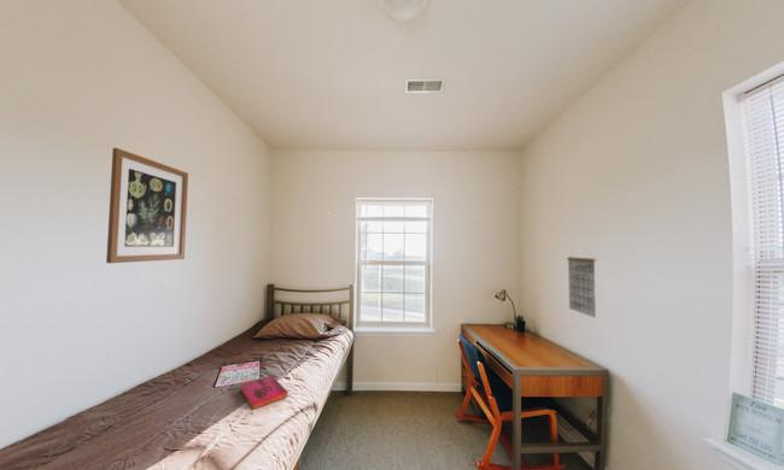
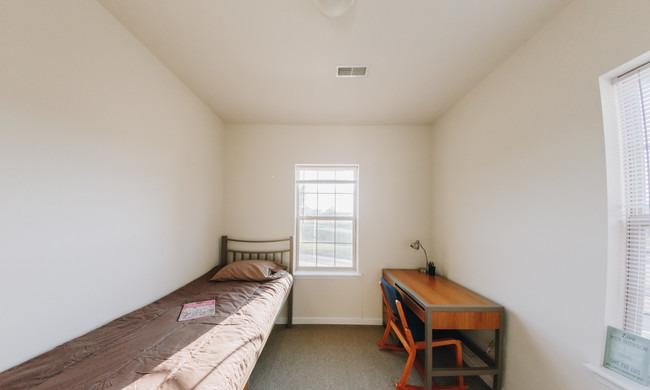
- hardback book [239,374,289,411]
- wall art [105,147,189,264]
- calendar [566,247,597,319]
